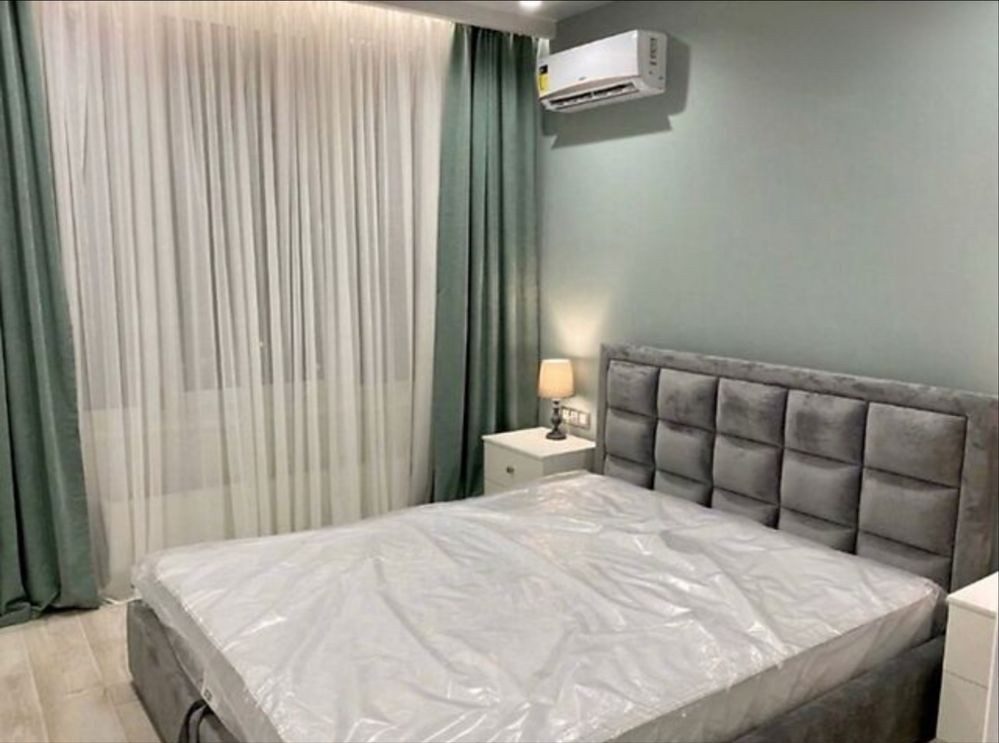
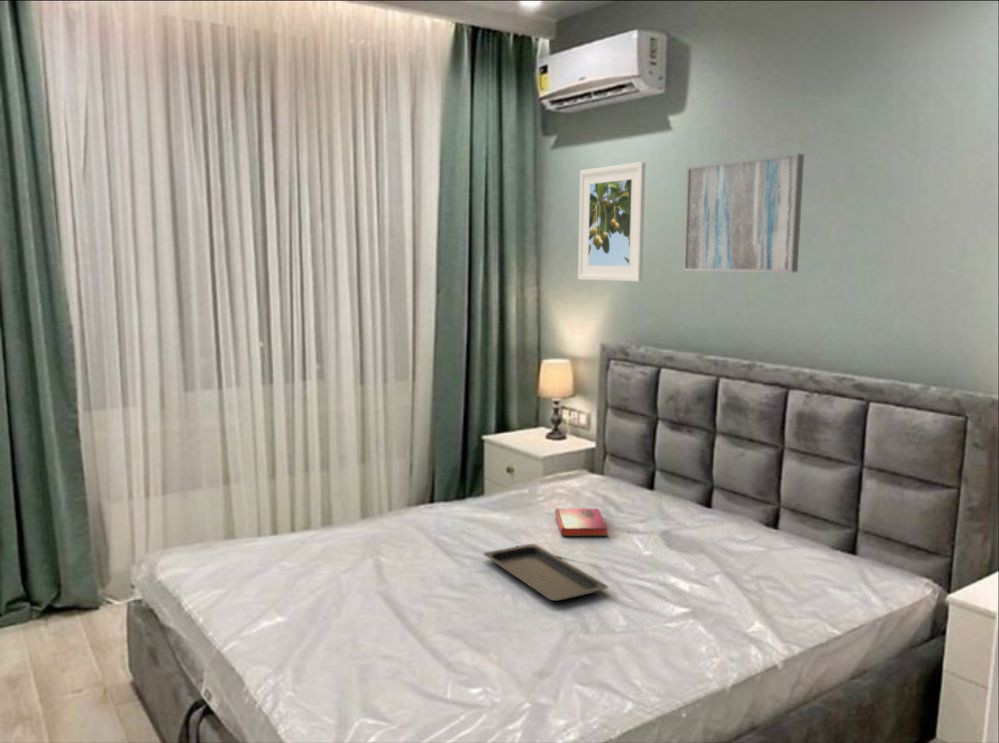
+ hardback book [554,507,609,537]
+ serving tray [482,543,609,602]
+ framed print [577,161,647,282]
+ wall art [683,153,805,273]
